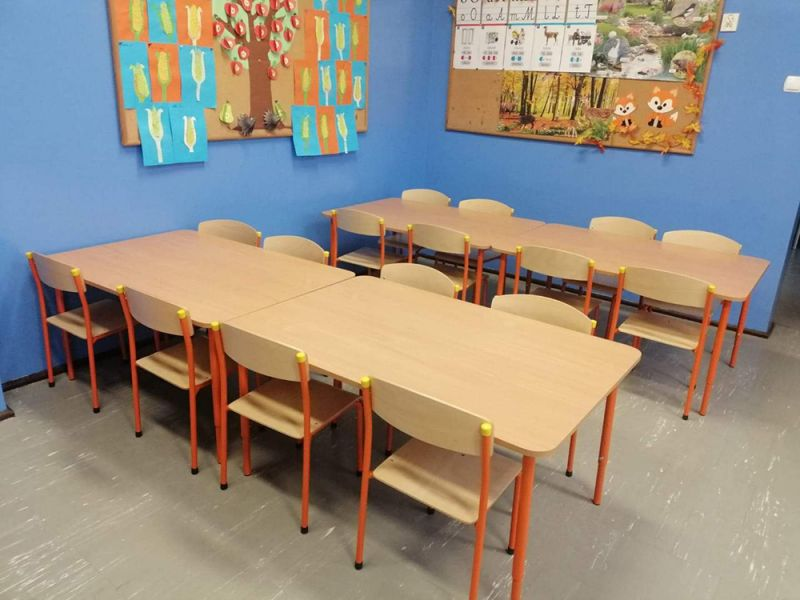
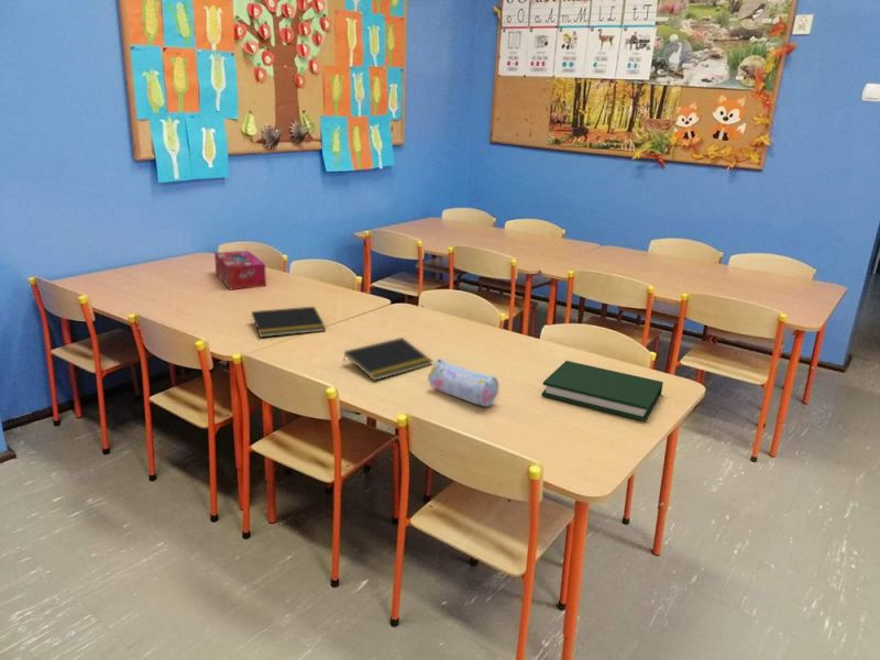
+ notepad [250,306,327,338]
+ pencil case [428,358,501,407]
+ tissue box [213,250,267,292]
+ notepad [342,337,433,382]
+ hardback book [540,360,664,422]
